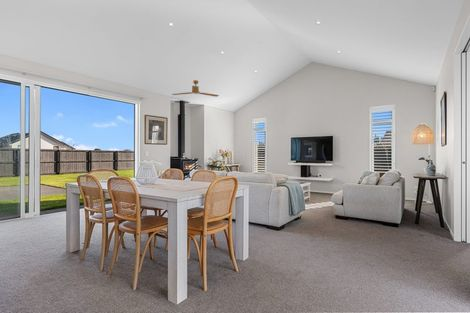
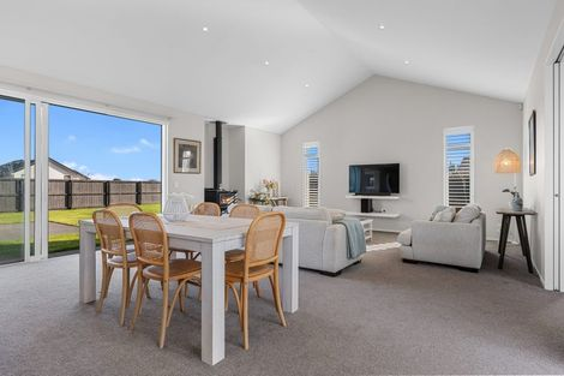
- ceiling fan [171,79,220,98]
